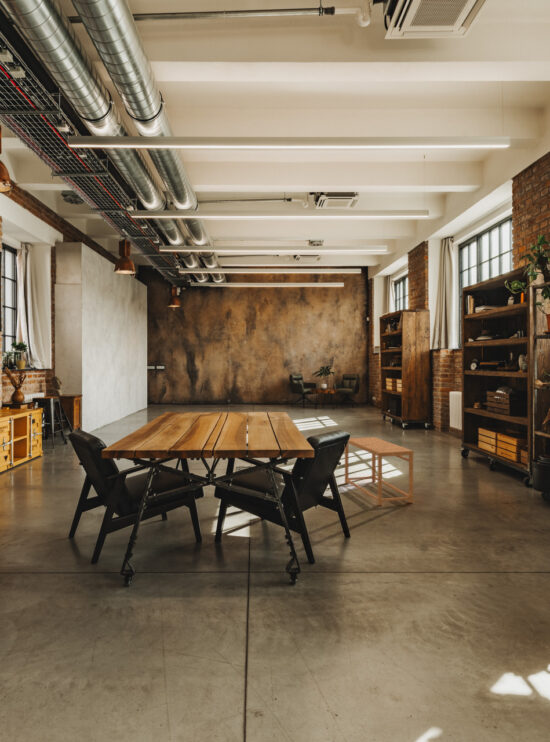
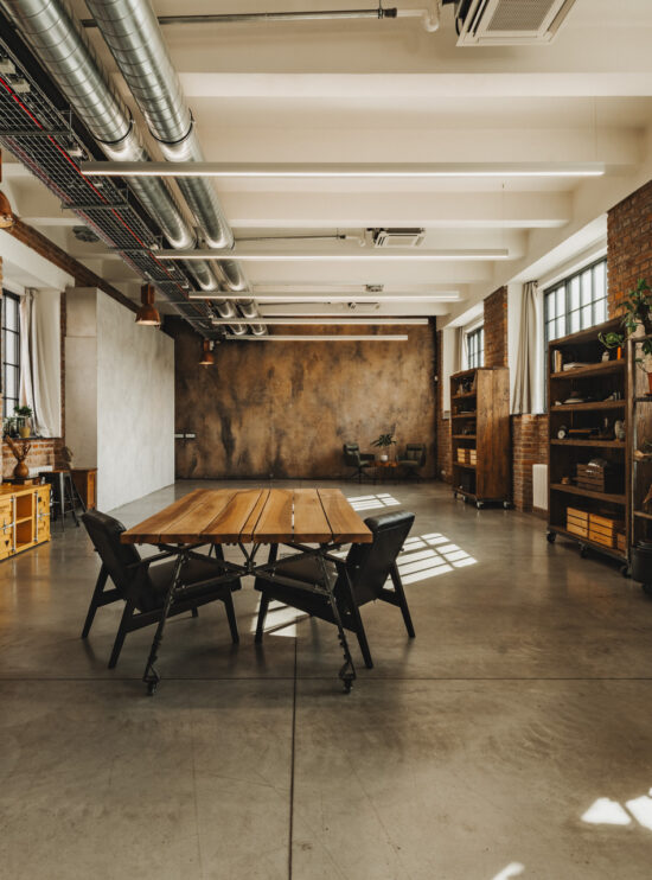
- side table [344,436,415,507]
